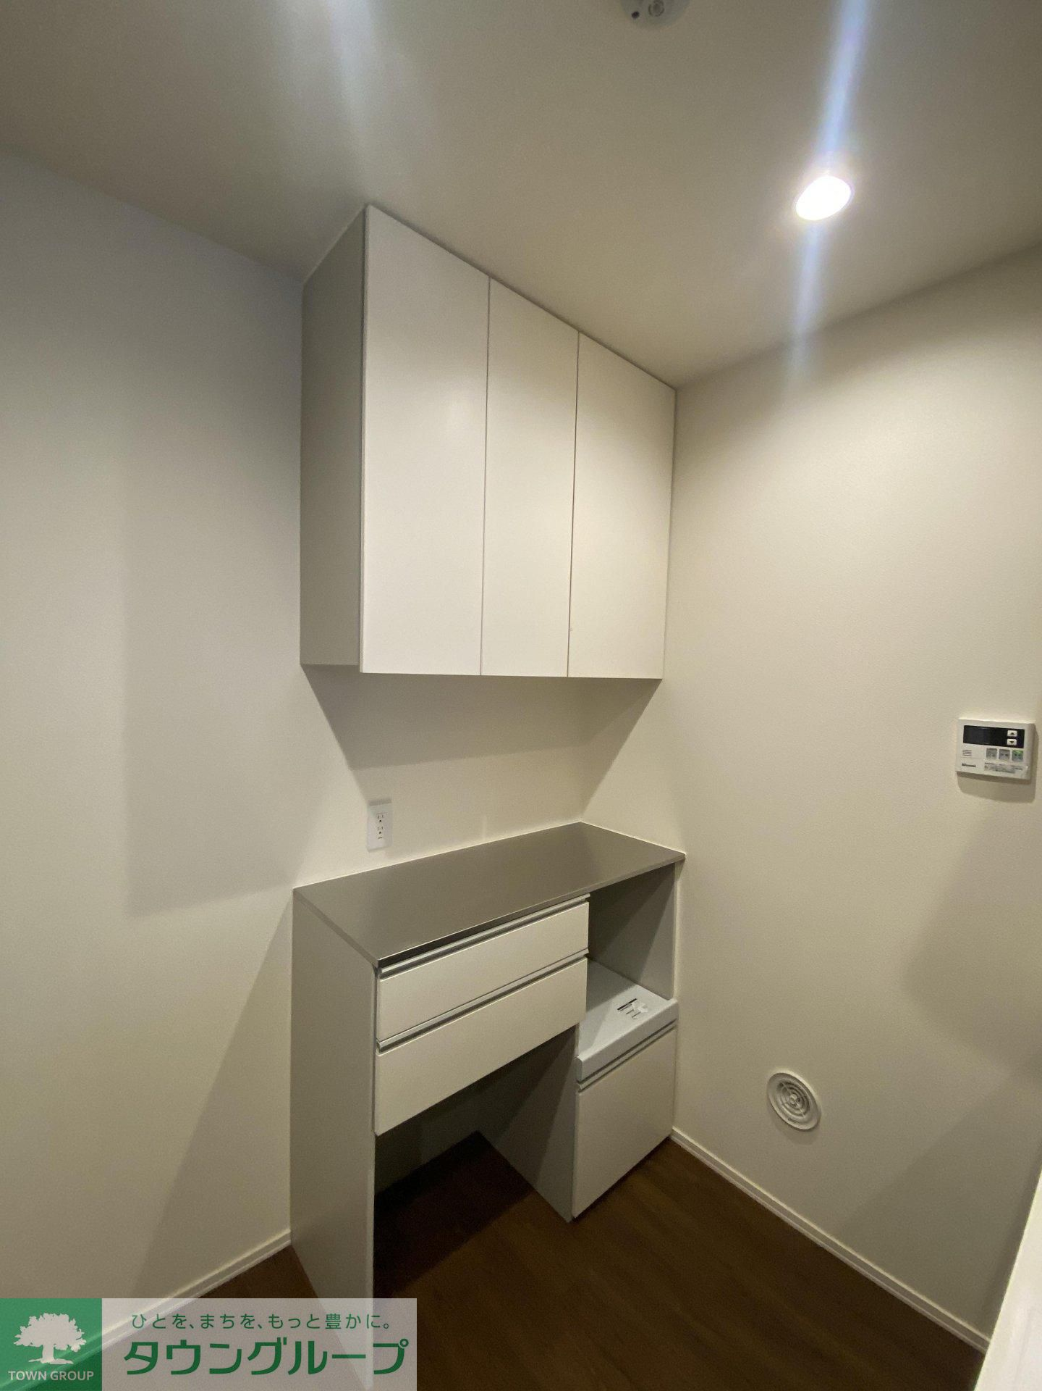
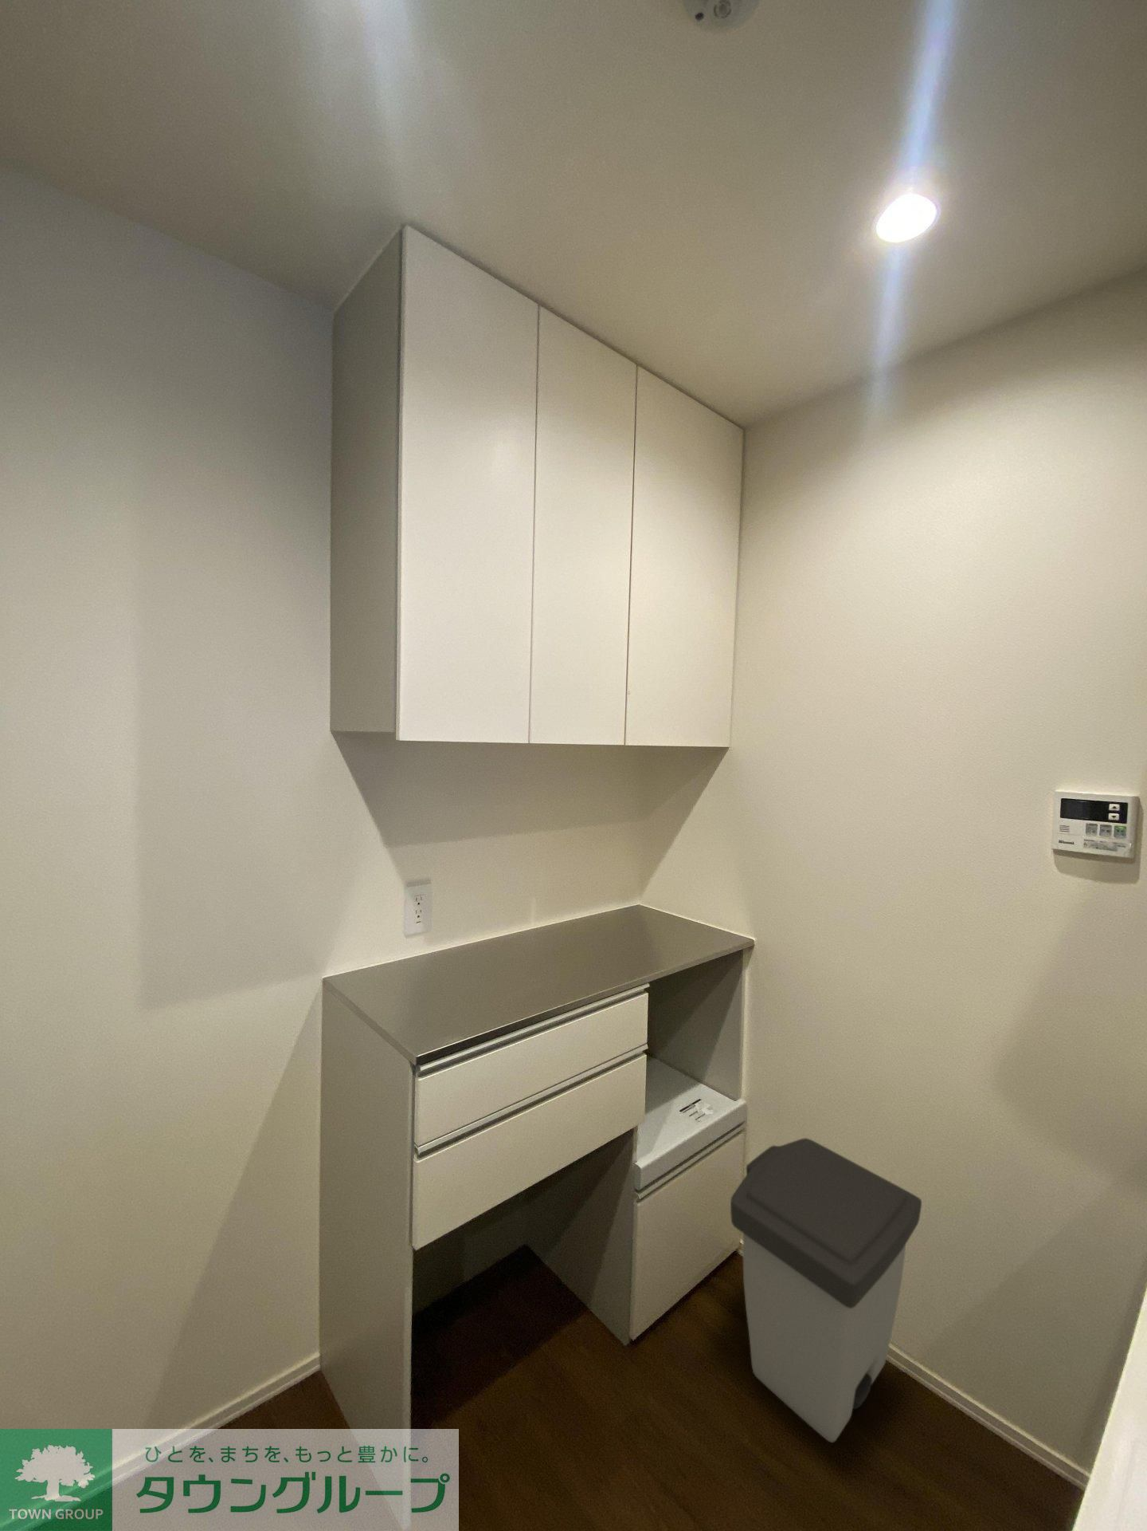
+ trash can [730,1137,923,1443]
